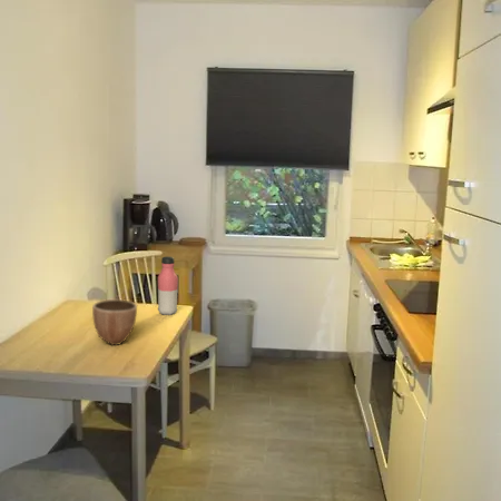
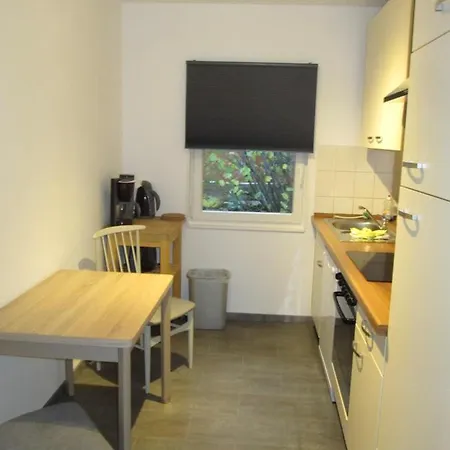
- water bottle [157,255,179,316]
- decorative bowl [91,298,138,346]
